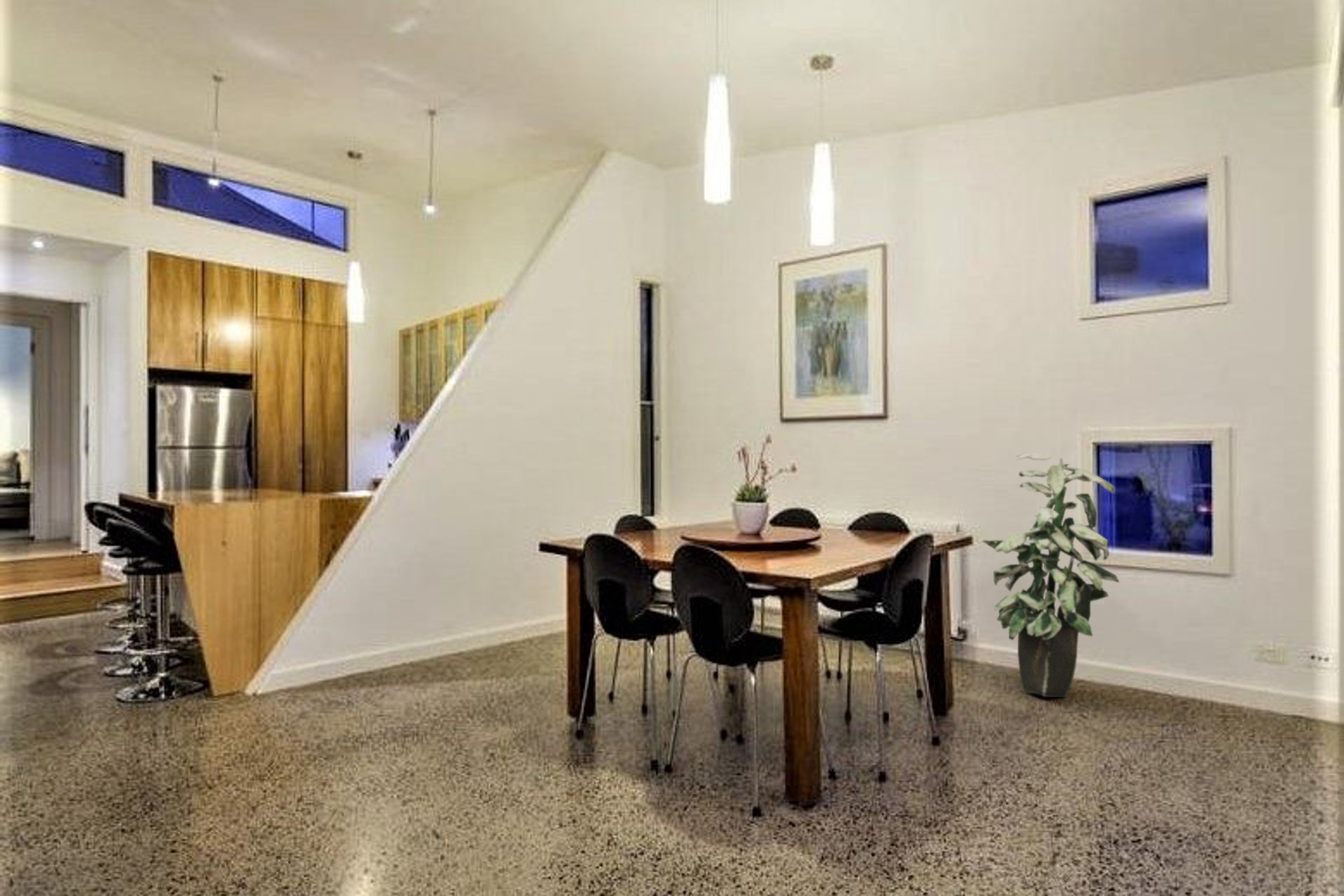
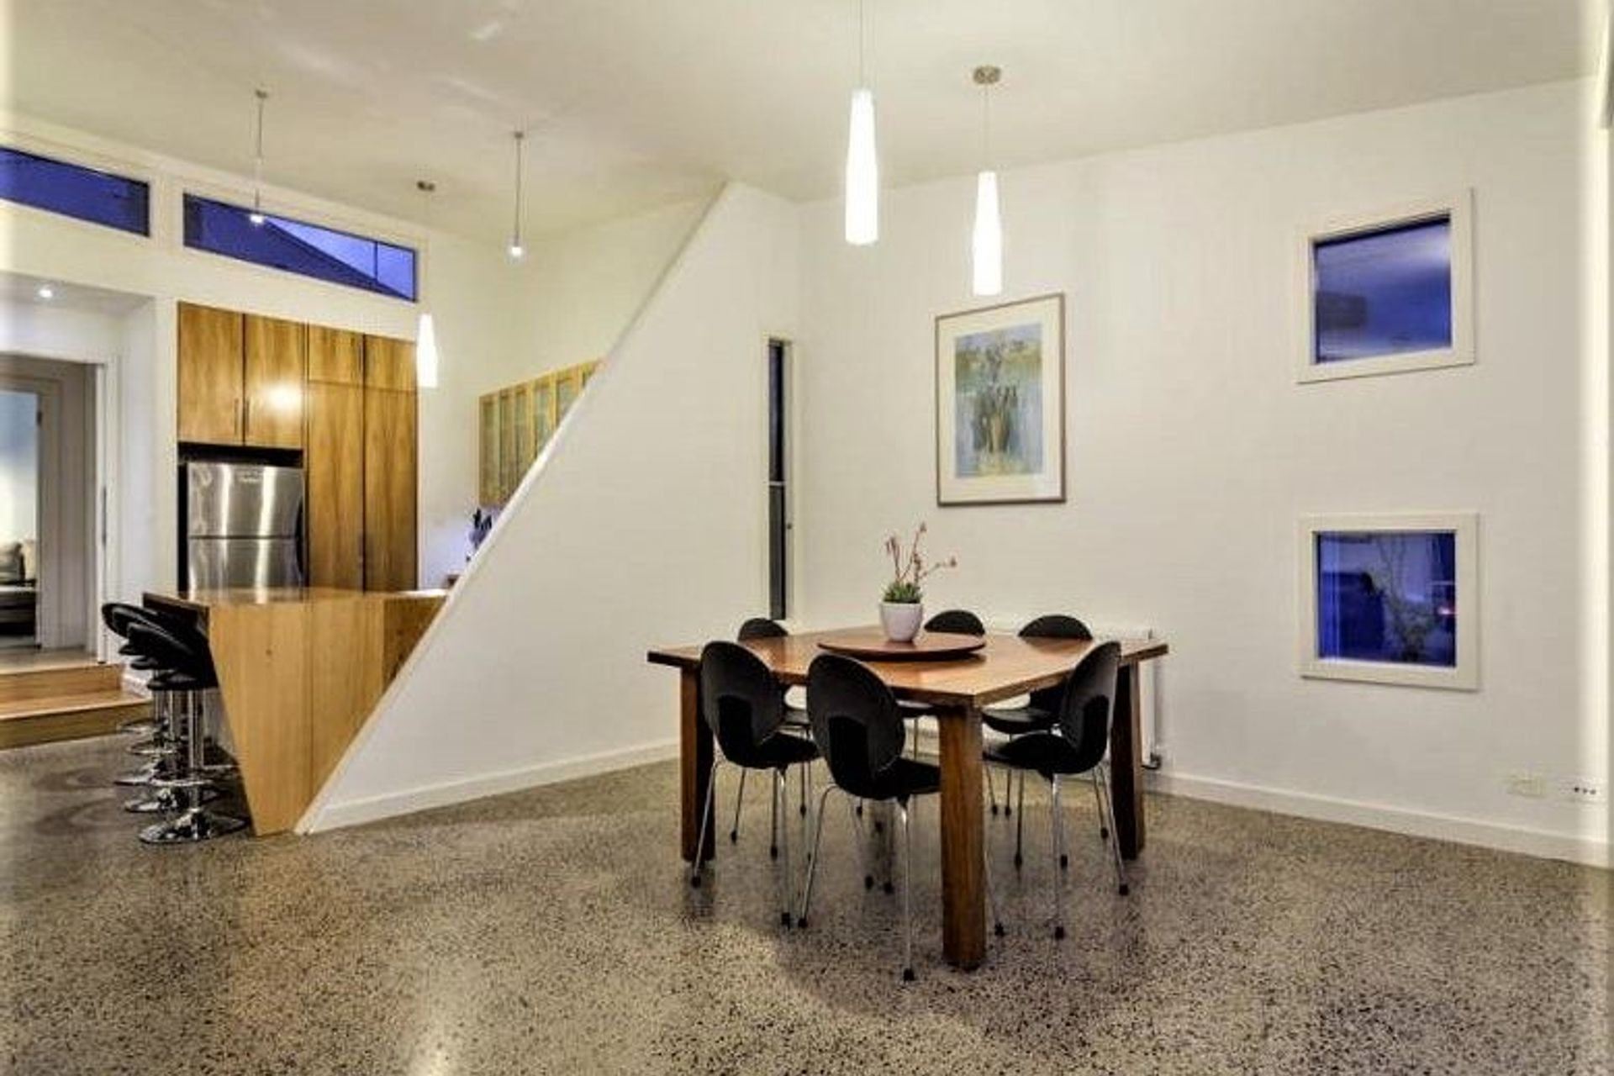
- indoor plant [981,452,1120,698]
